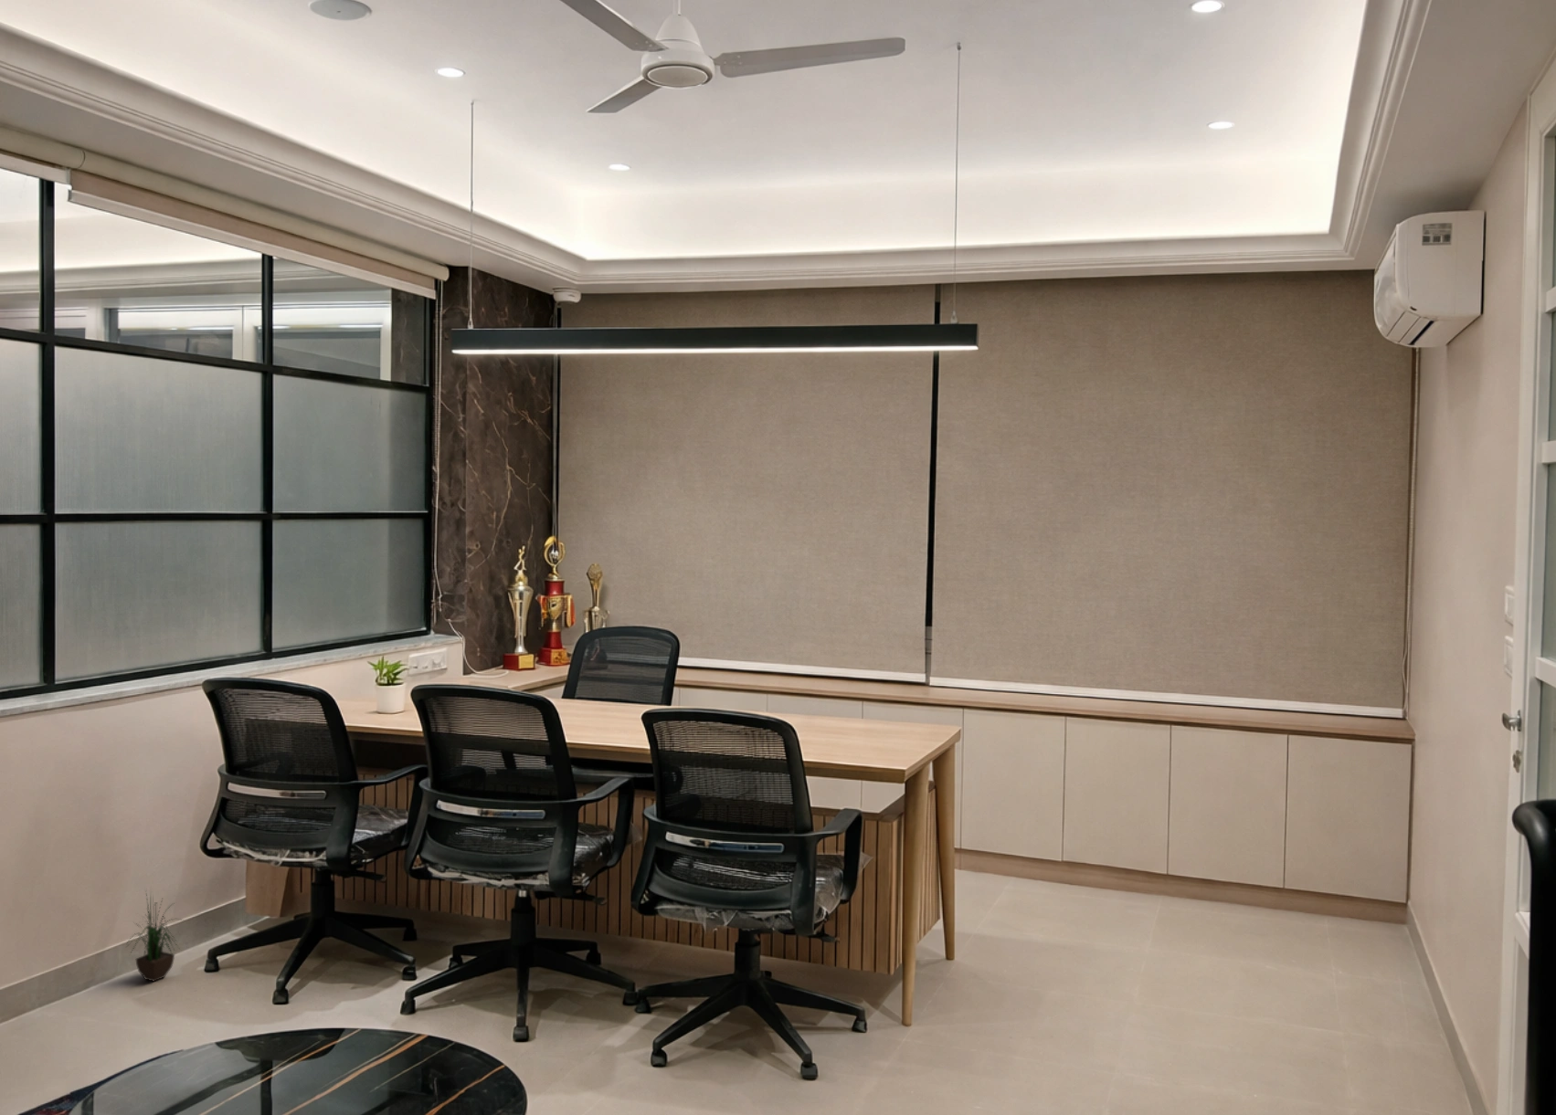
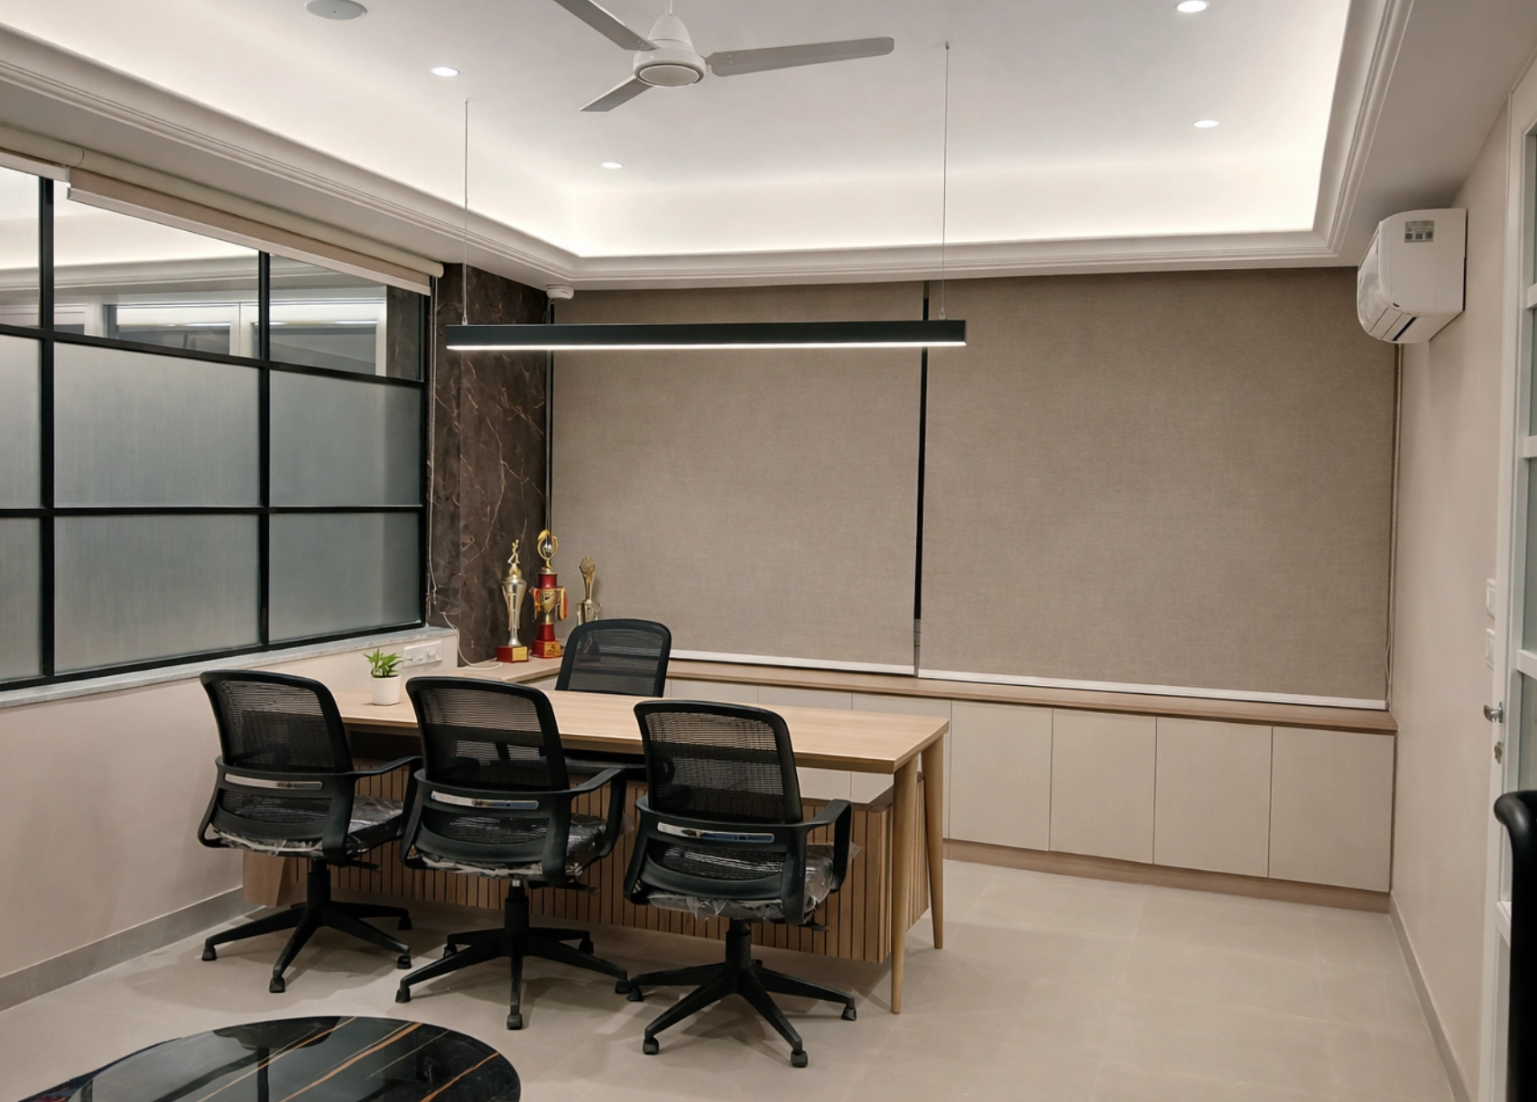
- potted plant [126,887,183,982]
